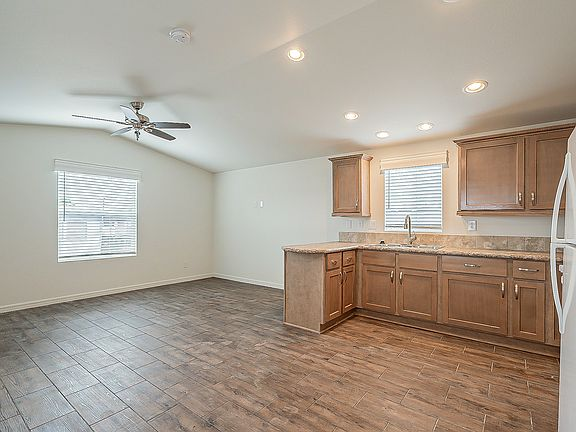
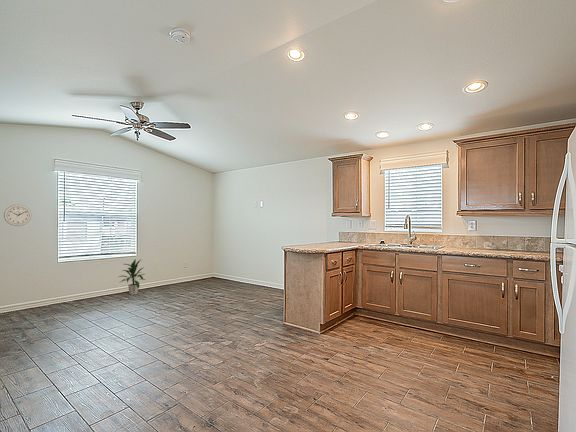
+ wall clock [3,204,33,227]
+ indoor plant [118,258,146,296]
